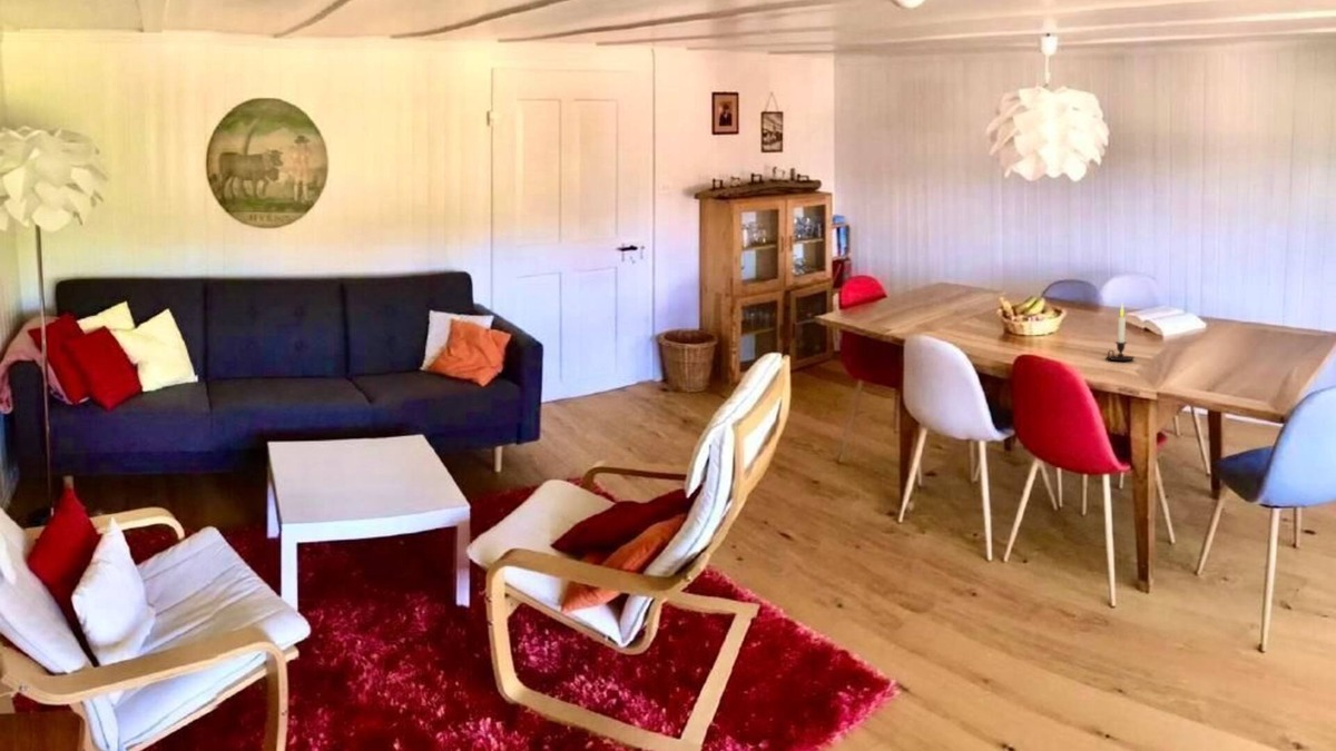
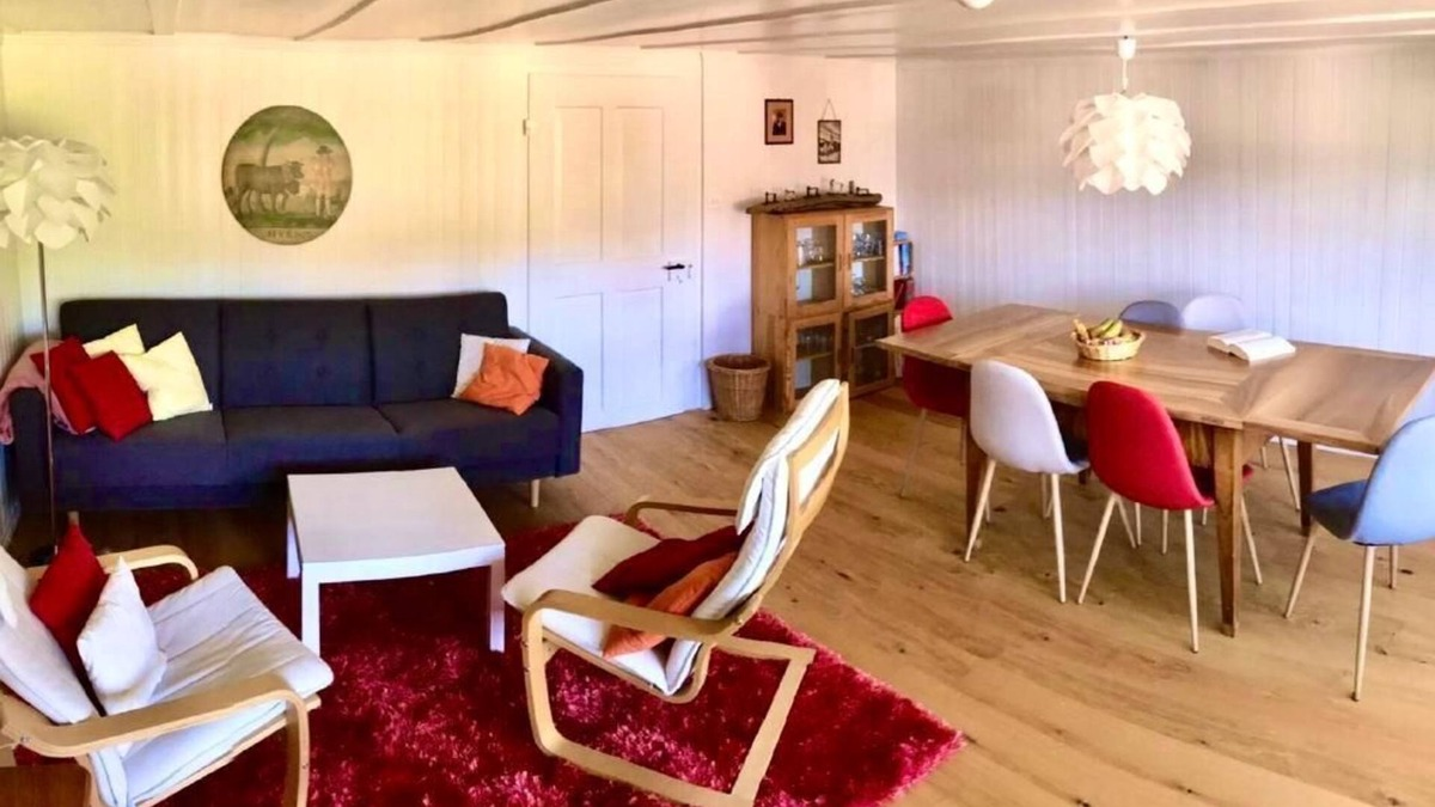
- candle [1106,303,1136,362]
